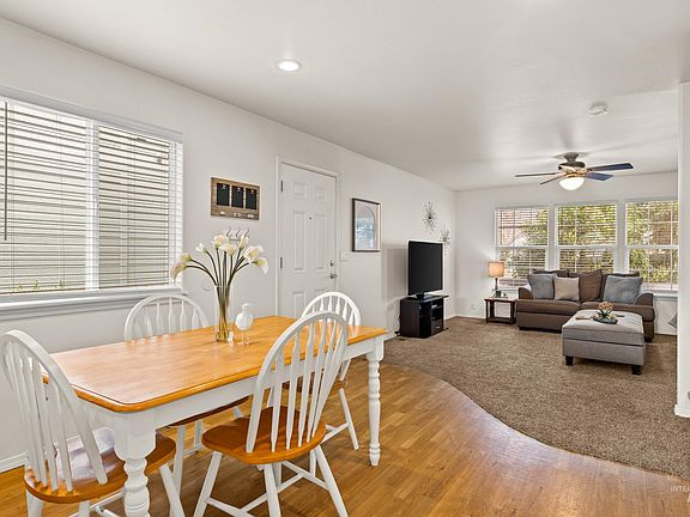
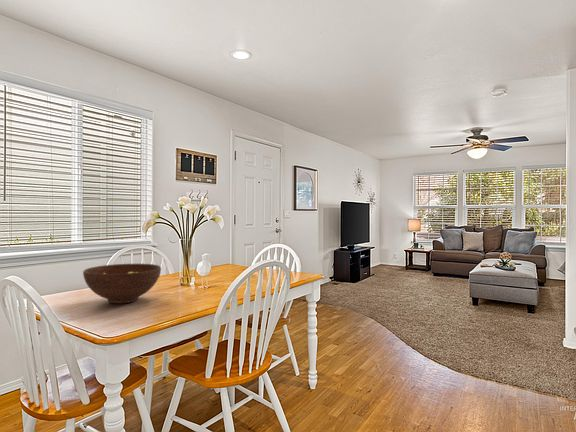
+ fruit bowl [82,263,162,304]
